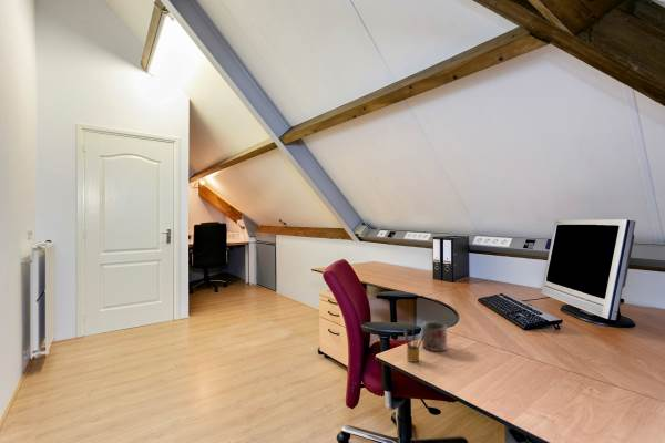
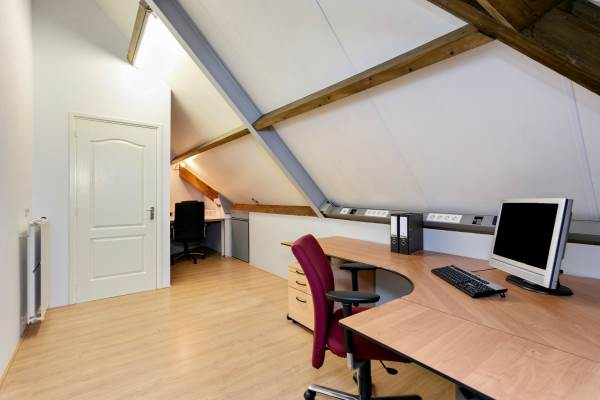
- pencil box [403,327,426,363]
- mug [421,320,448,352]
